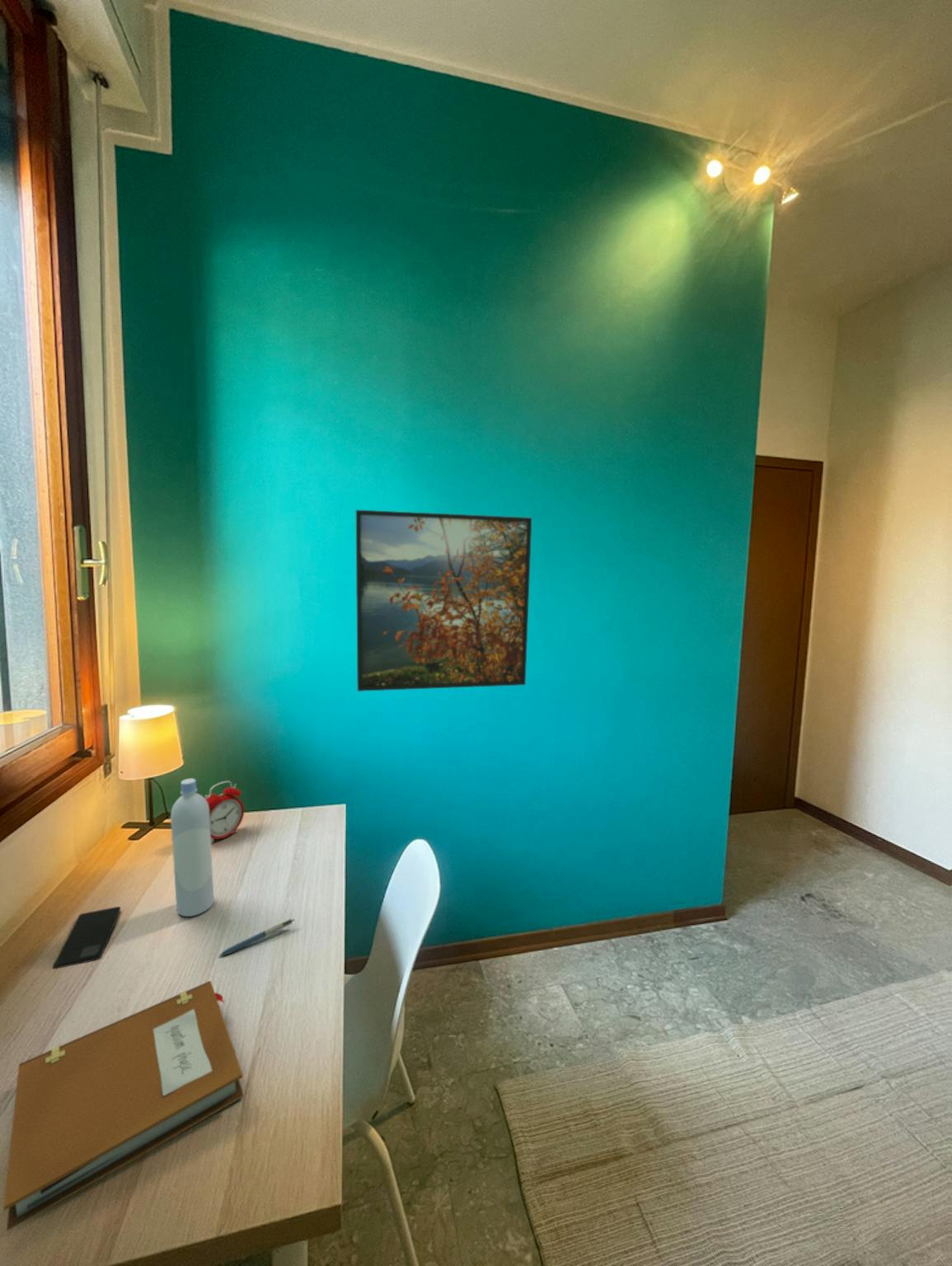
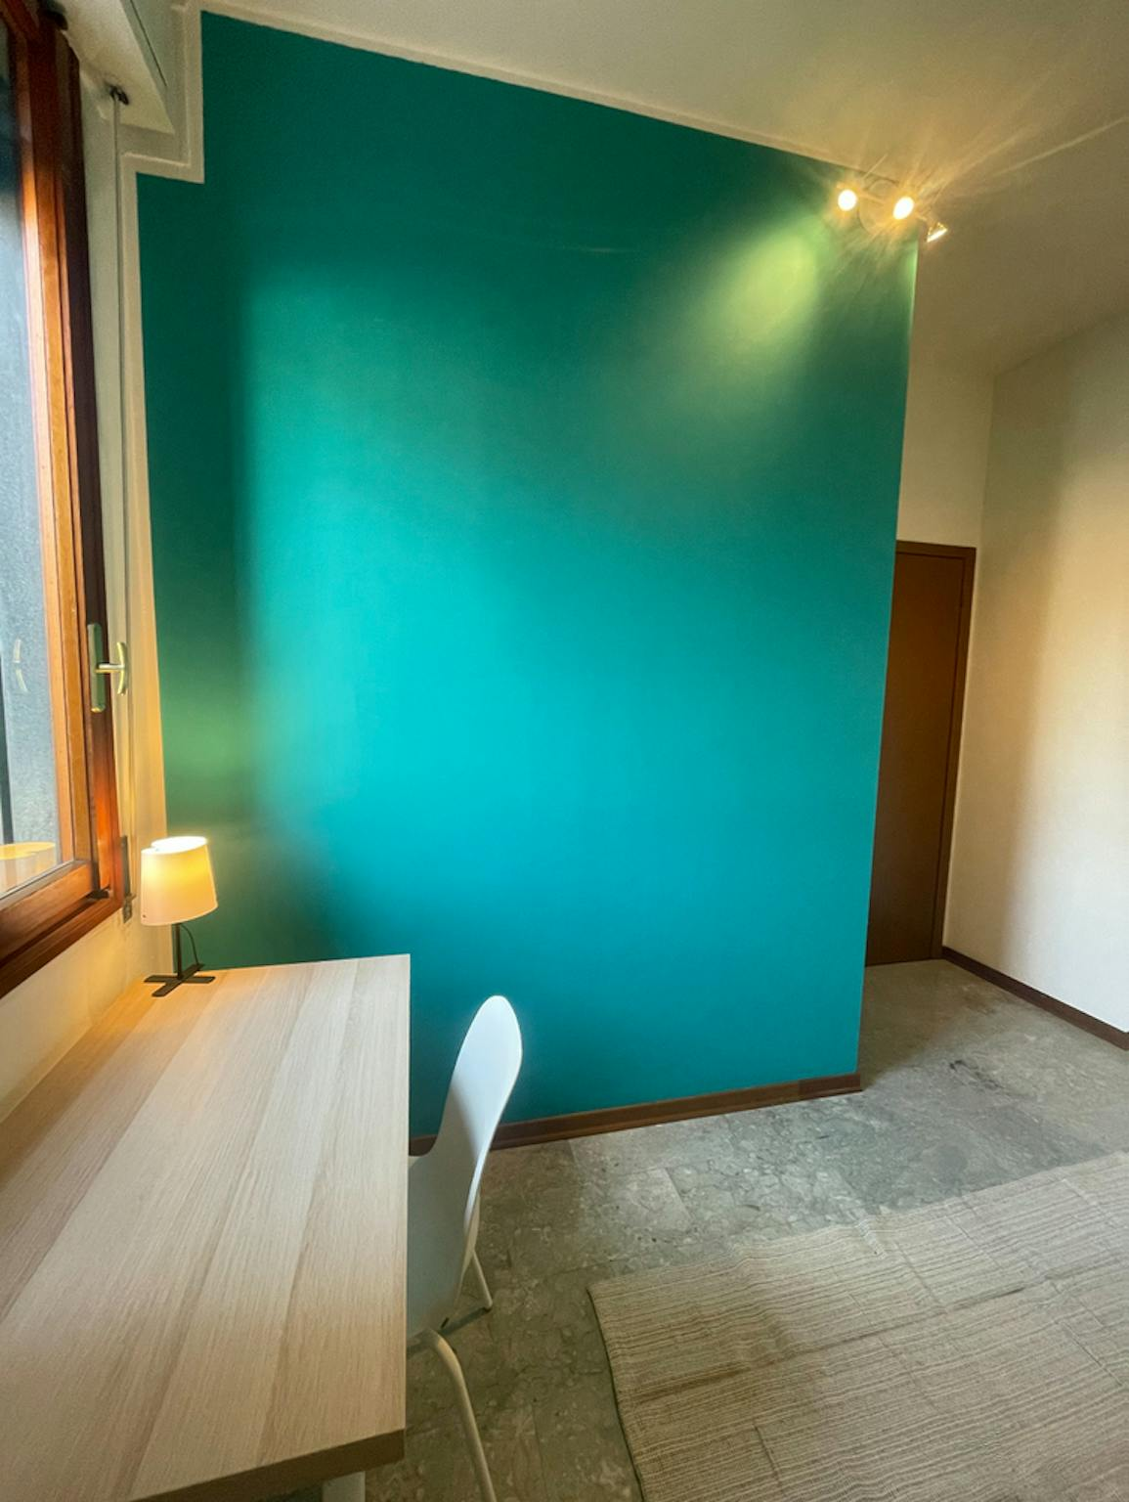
- notebook [2,980,245,1231]
- smartphone [52,906,121,969]
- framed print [355,509,532,692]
- bottle [170,777,214,917]
- alarm clock [204,781,245,844]
- pen [218,918,296,957]
